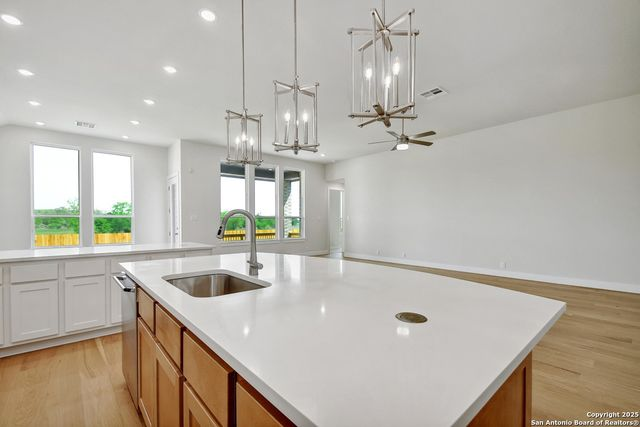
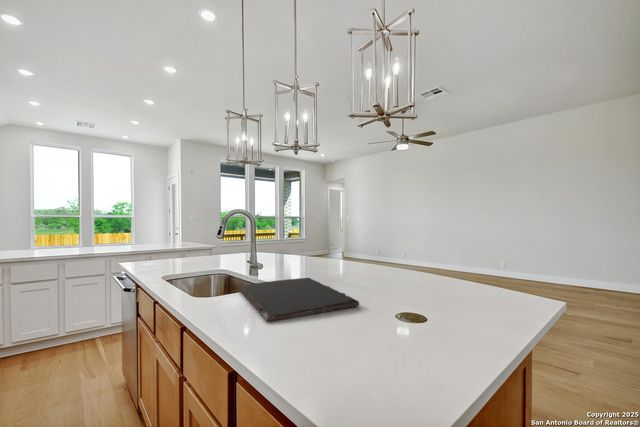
+ cutting board [238,277,360,323]
